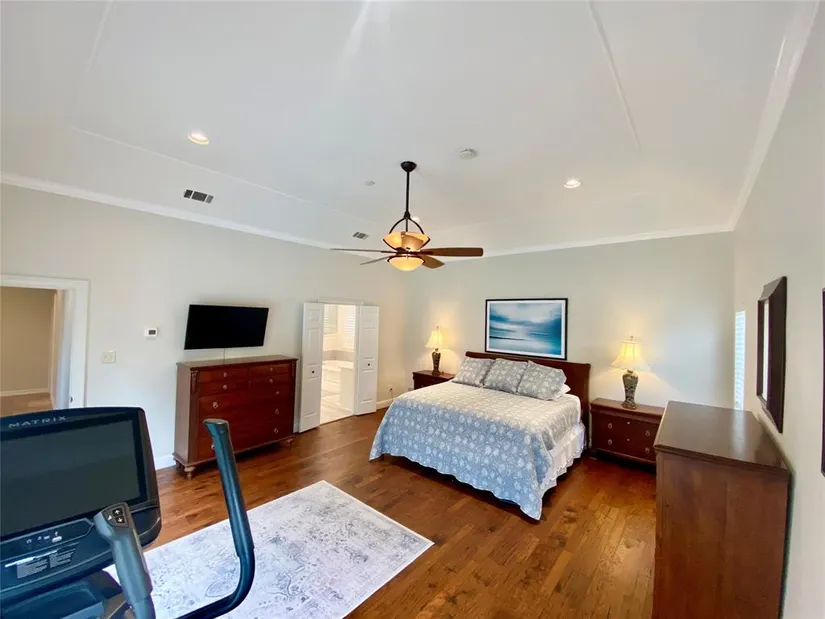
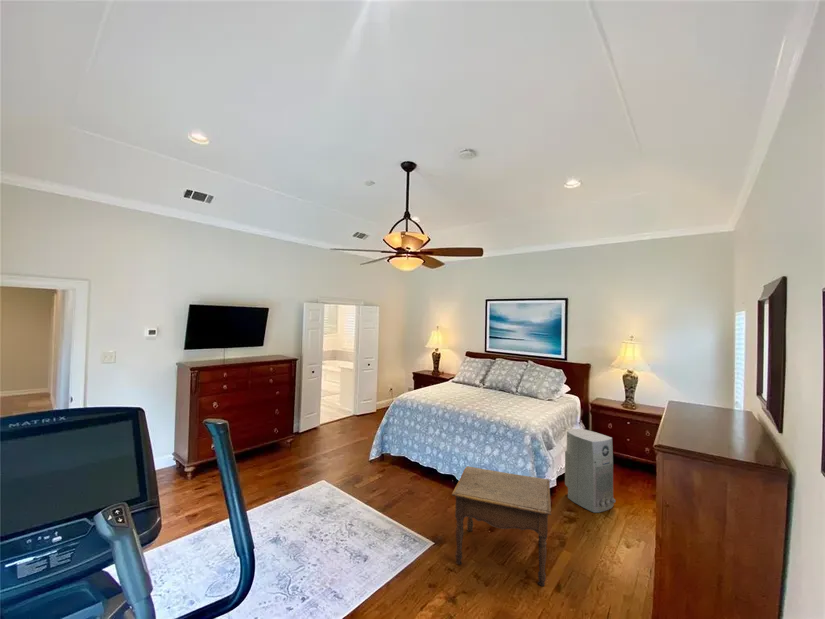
+ side table [451,465,552,587]
+ air purifier [564,428,617,513]
